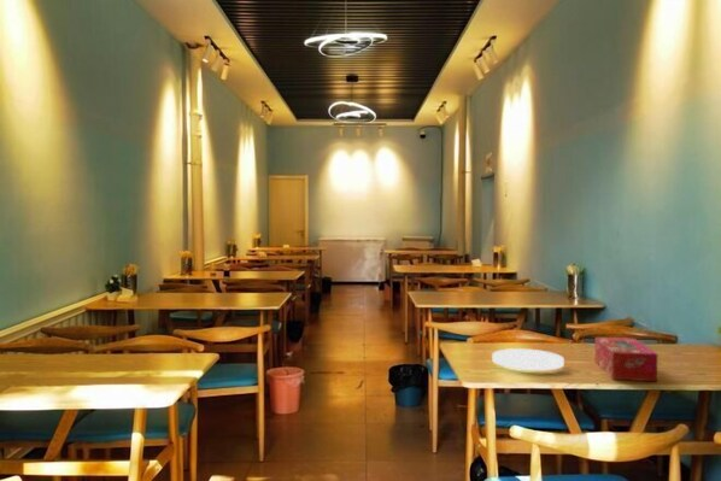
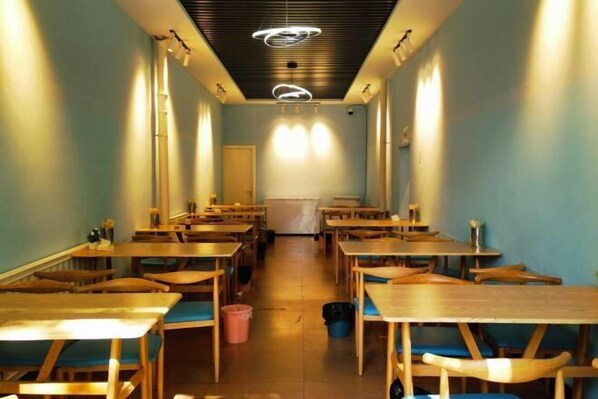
- tissue box [594,336,658,382]
- plate [491,347,565,371]
